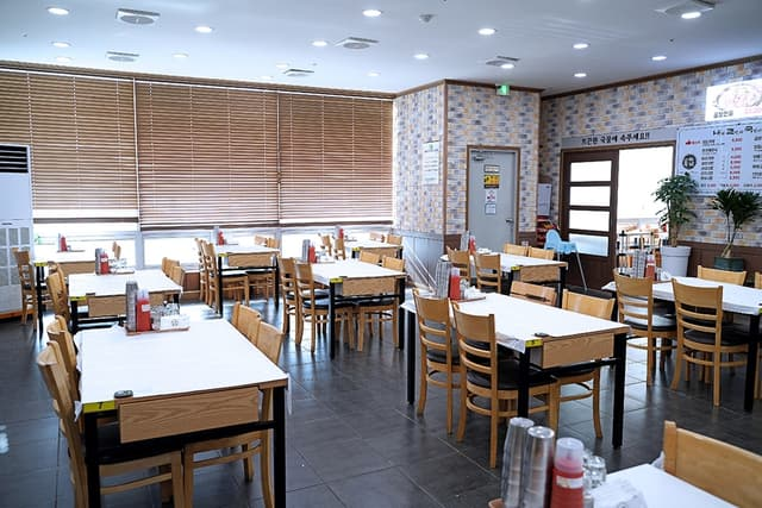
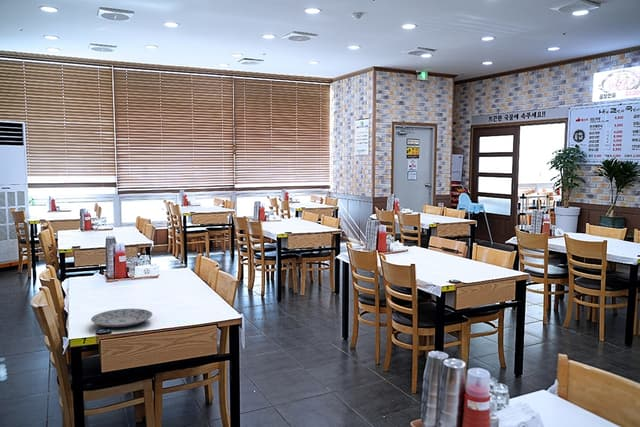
+ plate [90,308,153,328]
